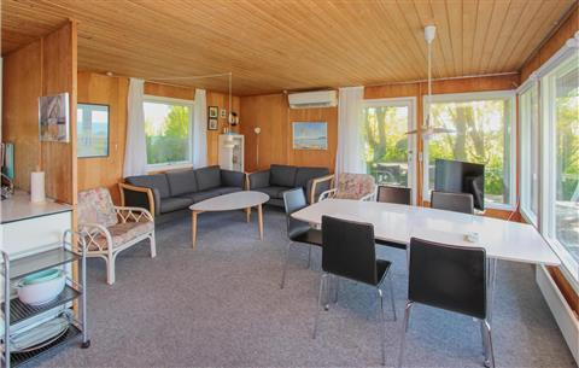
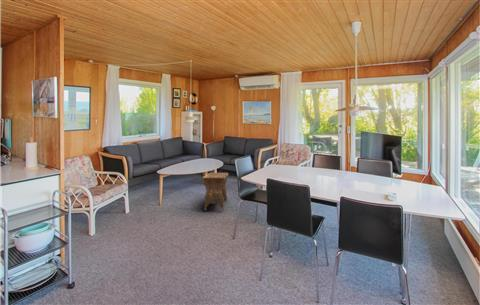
+ footstool [201,172,230,211]
